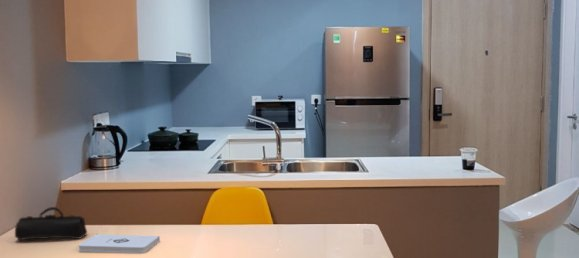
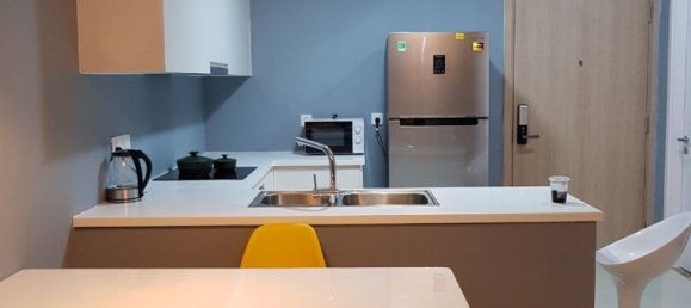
- notepad [77,233,161,254]
- pencil case [14,206,88,241]
